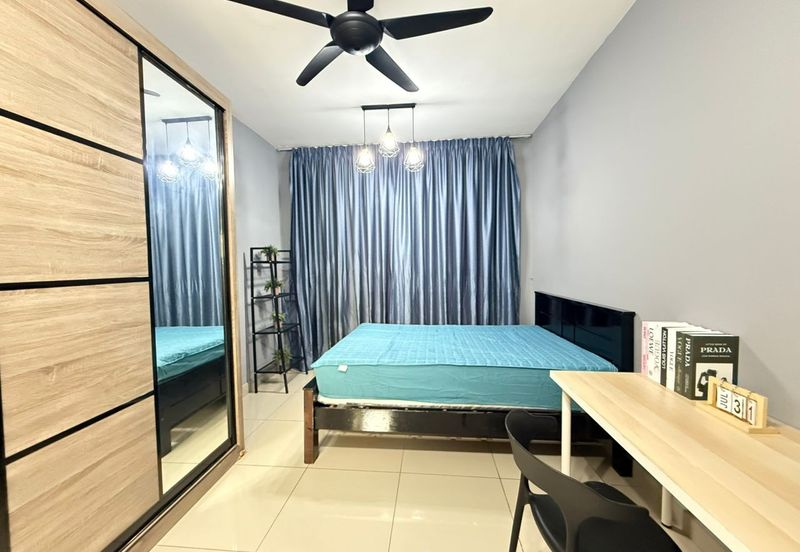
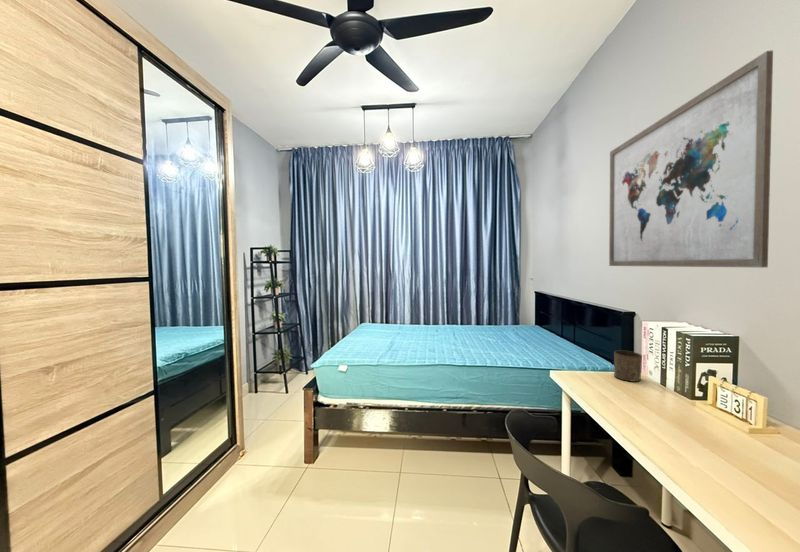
+ cup [613,350,643,383]
+ wall art [608,49,774,269]
